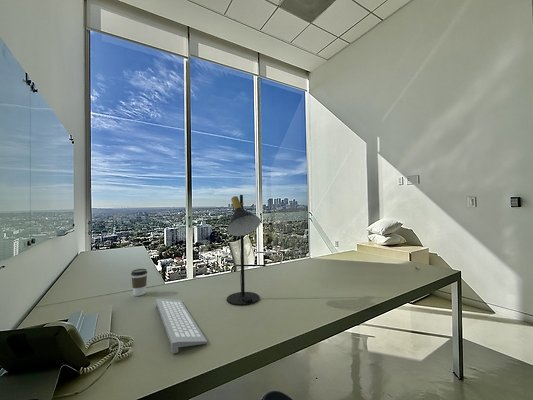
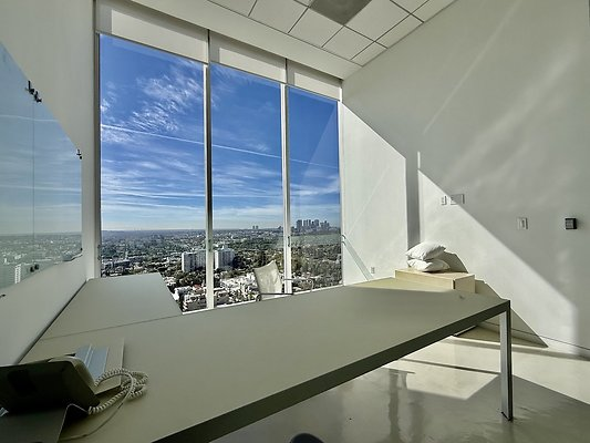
- coffee cup [130,268,148,297]
- computer keyboard [155,298,208,355]
- table lamp [226,194,261,306]
